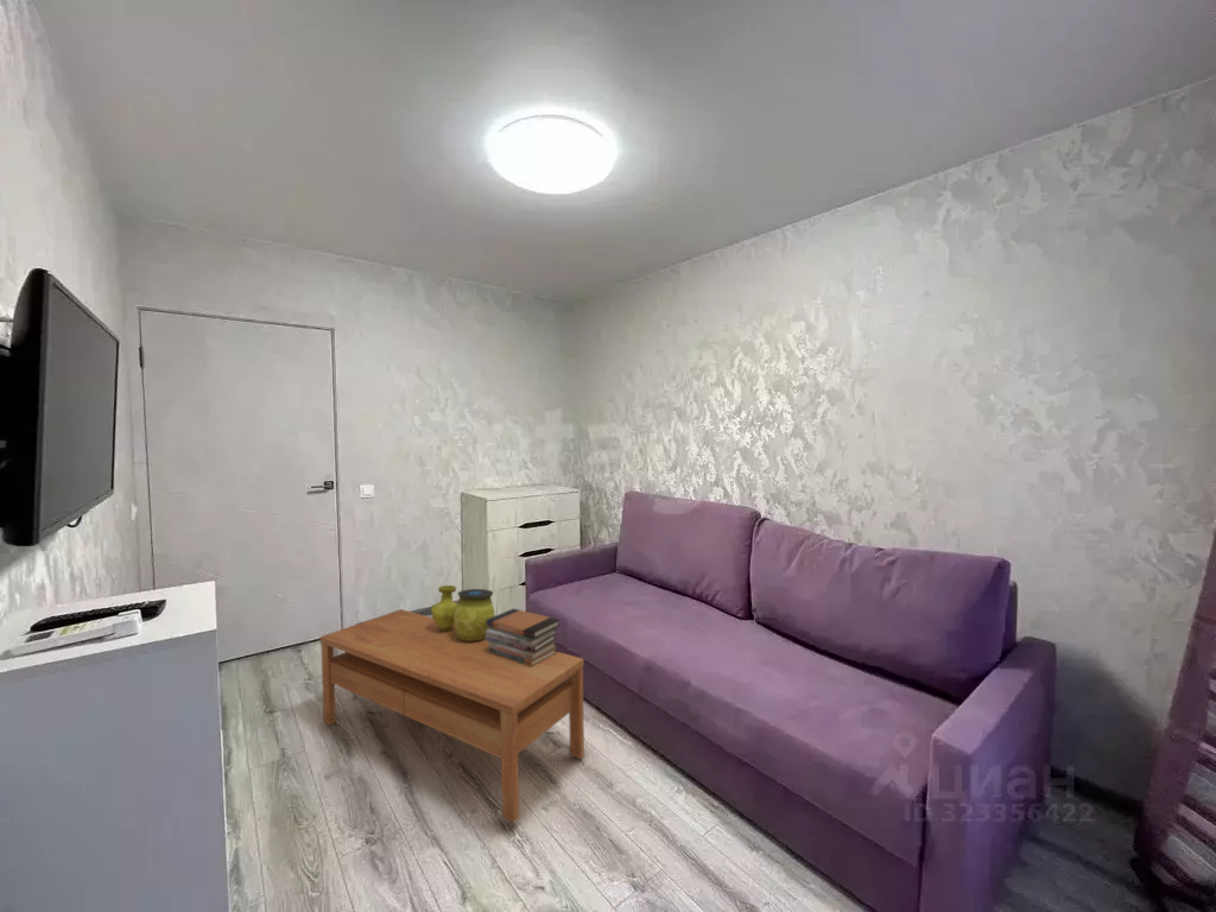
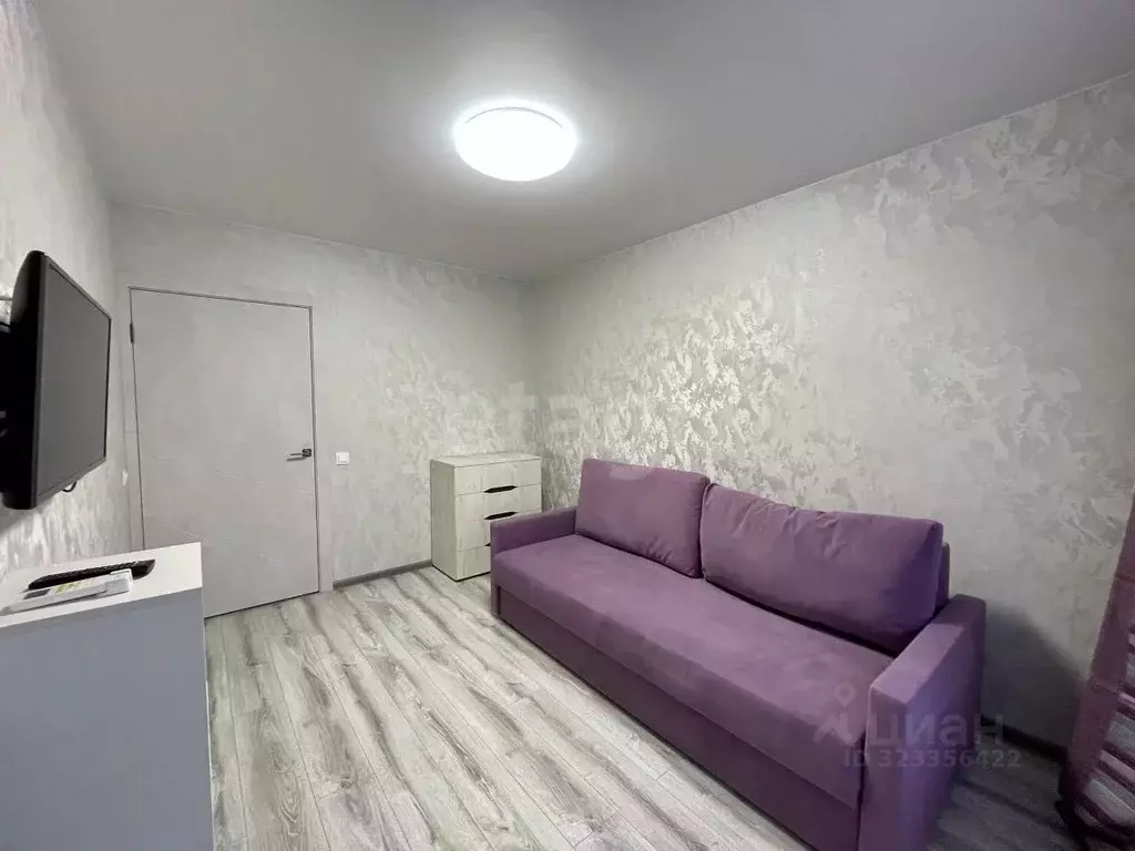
- decorative vase [430,584,496,641]
- book stack [486,607,562,667]
- coffee table [318,608,585,824]
